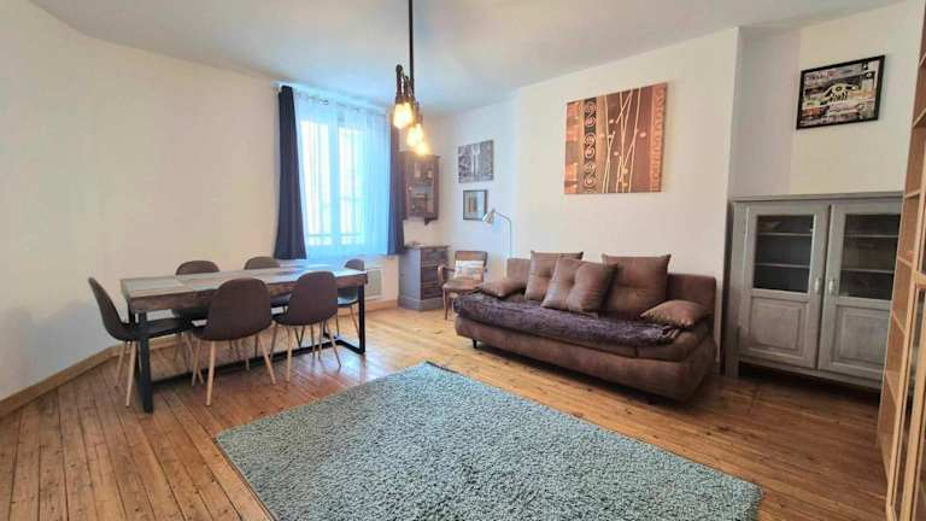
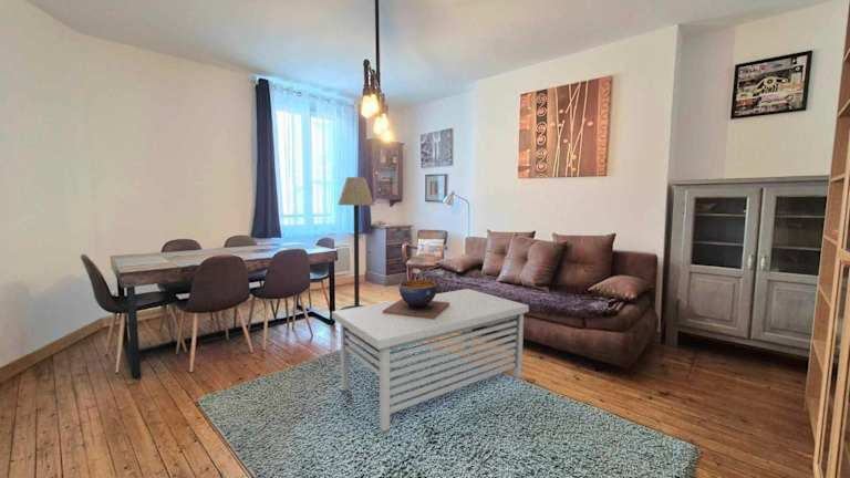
+ coffee table [331,288,530,433]
+ decorative bowl [383,279,449,320]
+ floor lamp [336,176,375,310]
